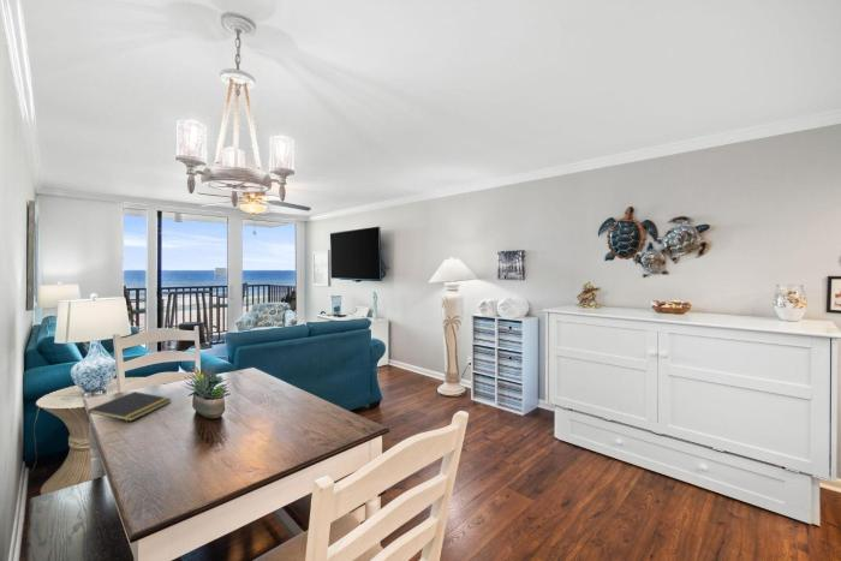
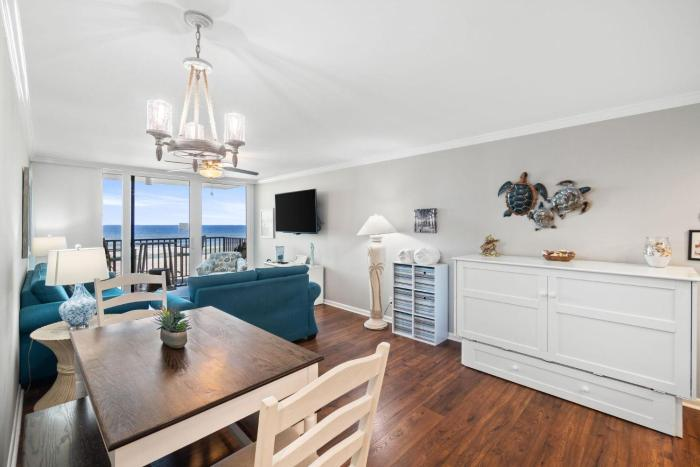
- notepad [87,390,172,423]
